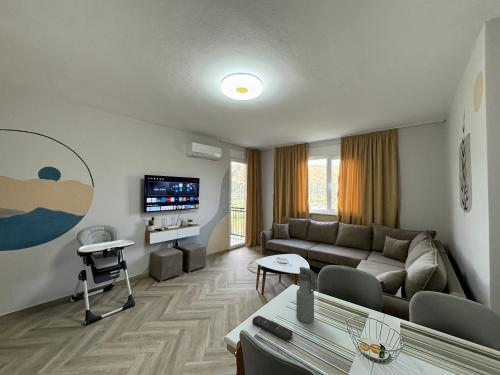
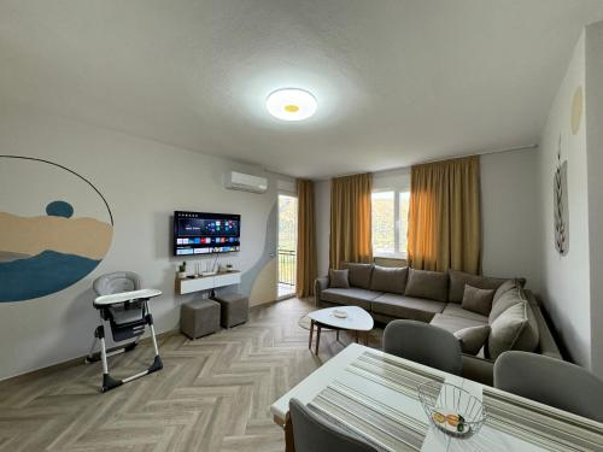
- remote control [251,315,293,342]
- water bottle [295,266,316,324]
